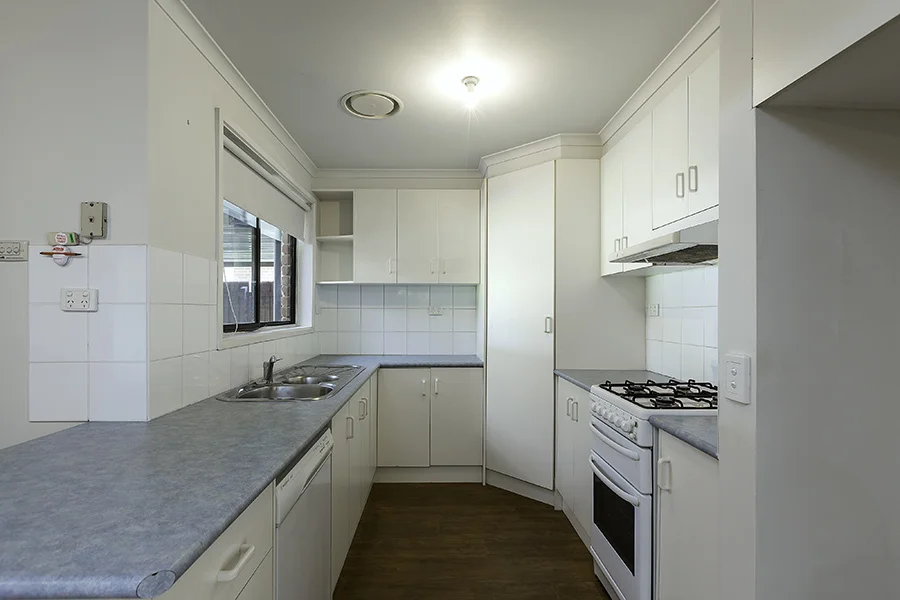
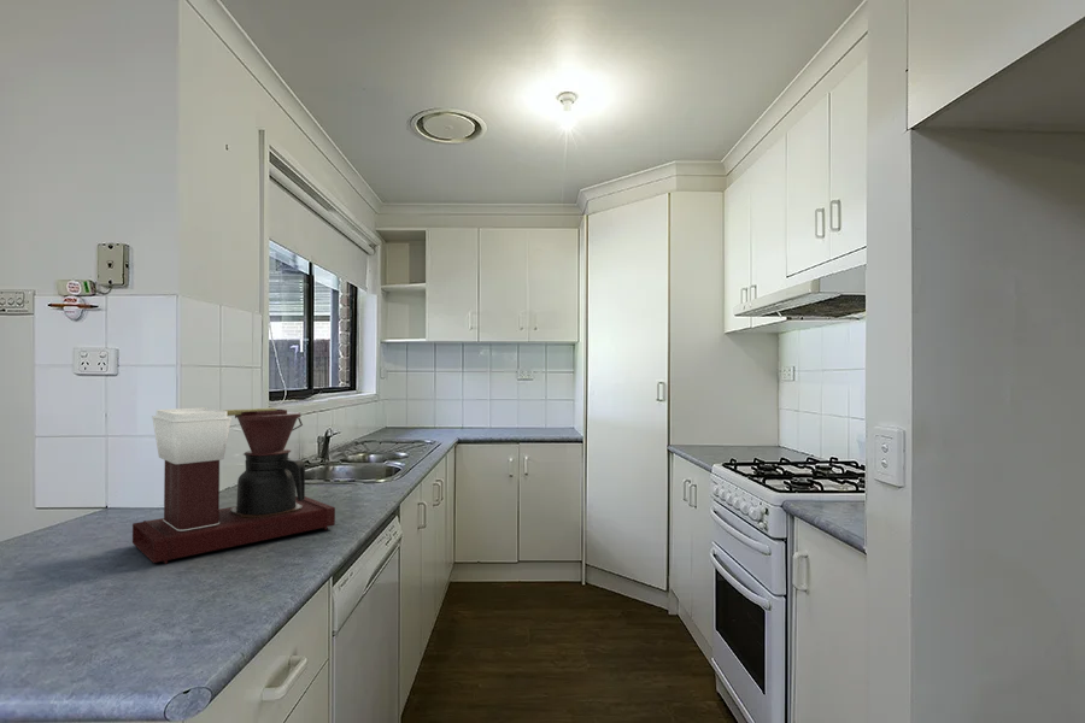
+ coffee maker [131,406,336,565]
